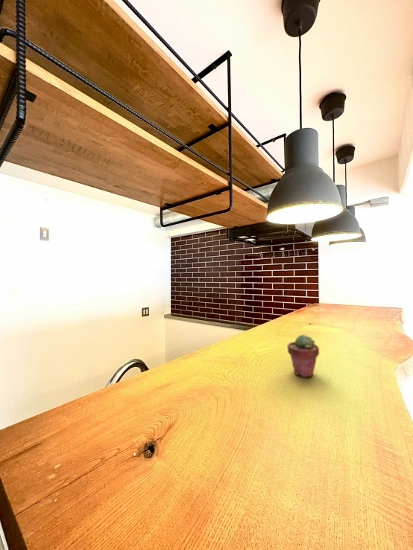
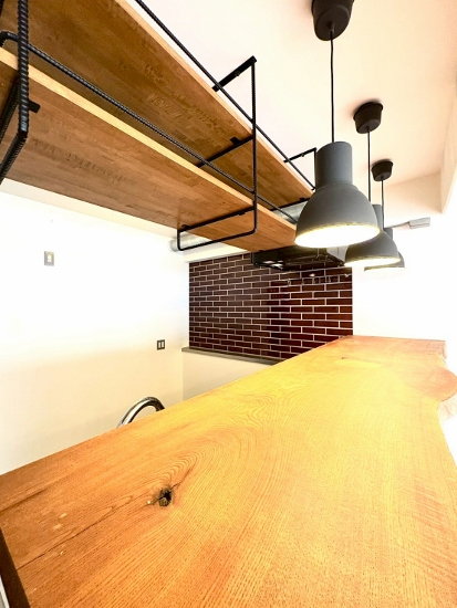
- potted succulent [286,333,320,378]
